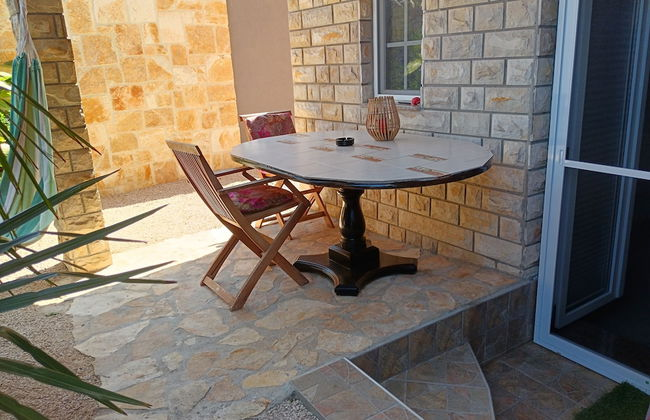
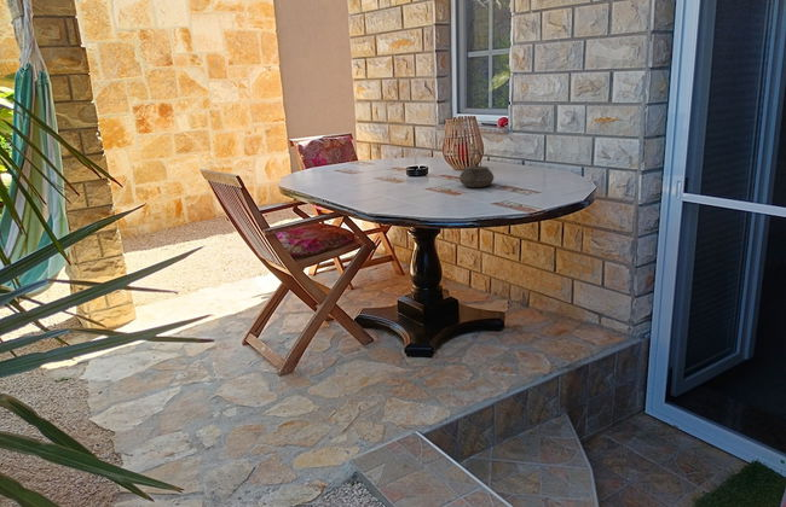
+ teapot [458,148,496,188]
